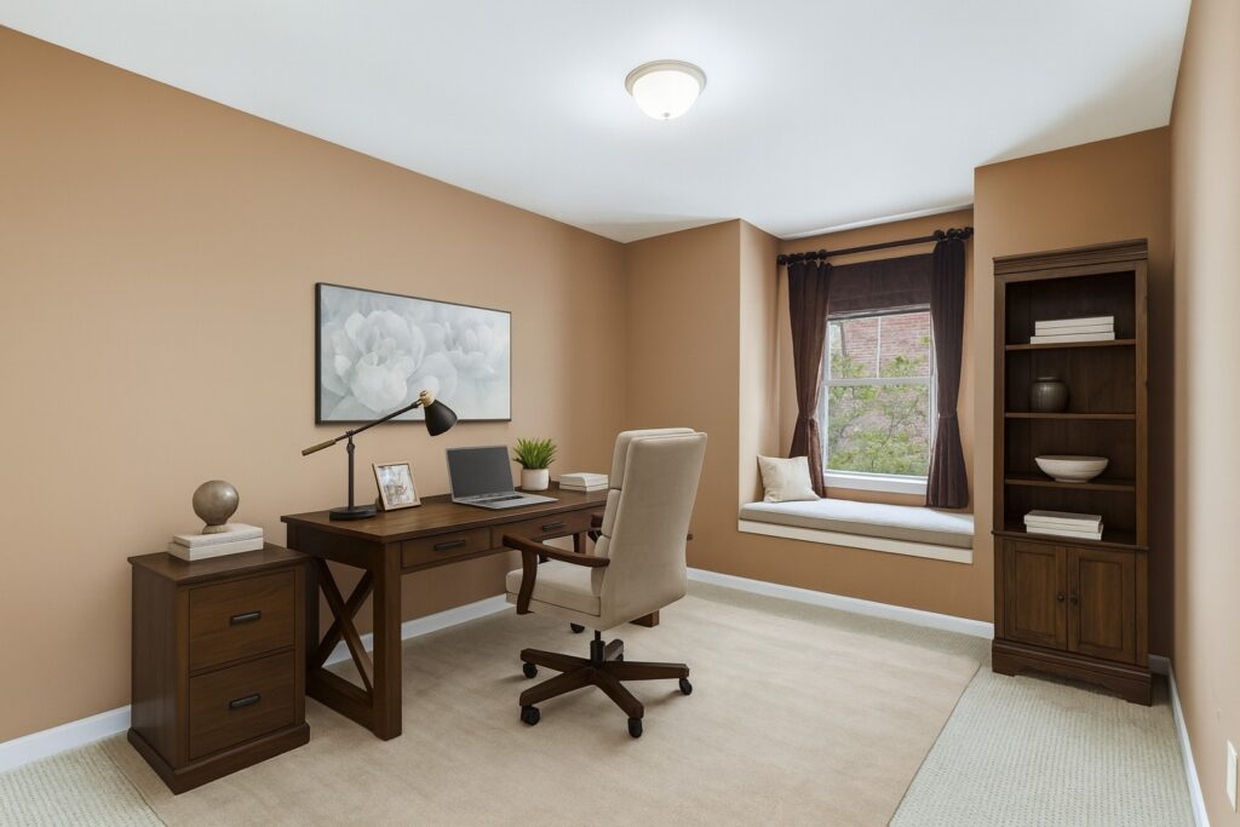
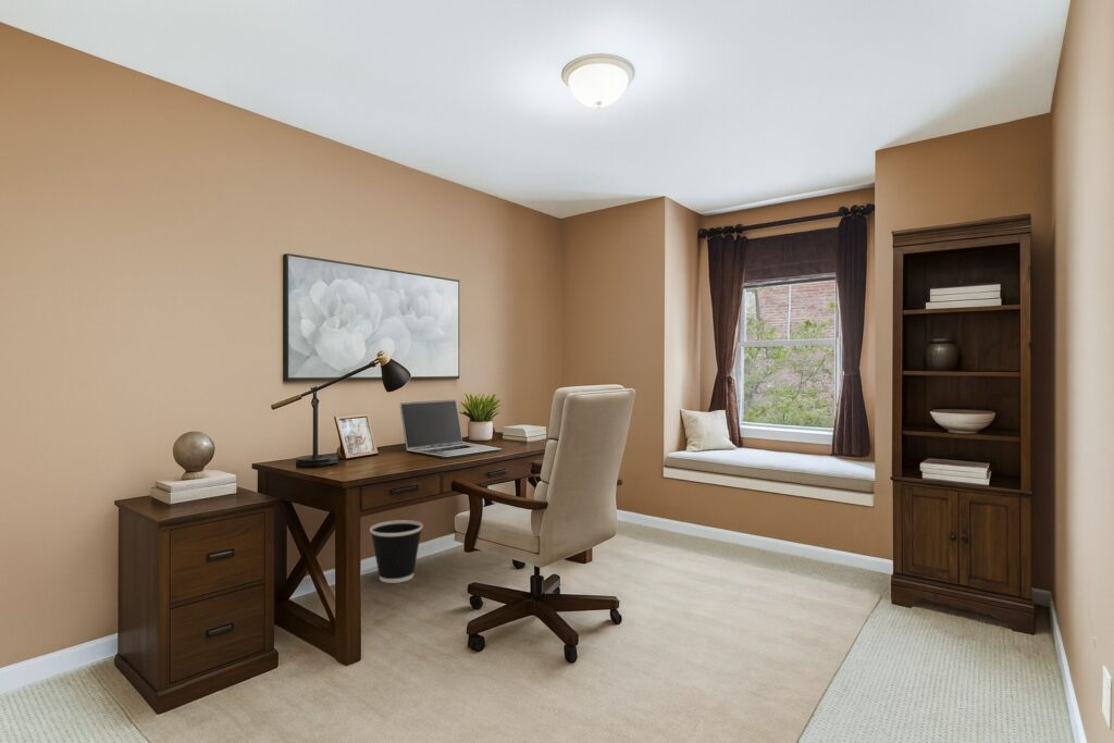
+ wastebasket [369,519,424,584]
